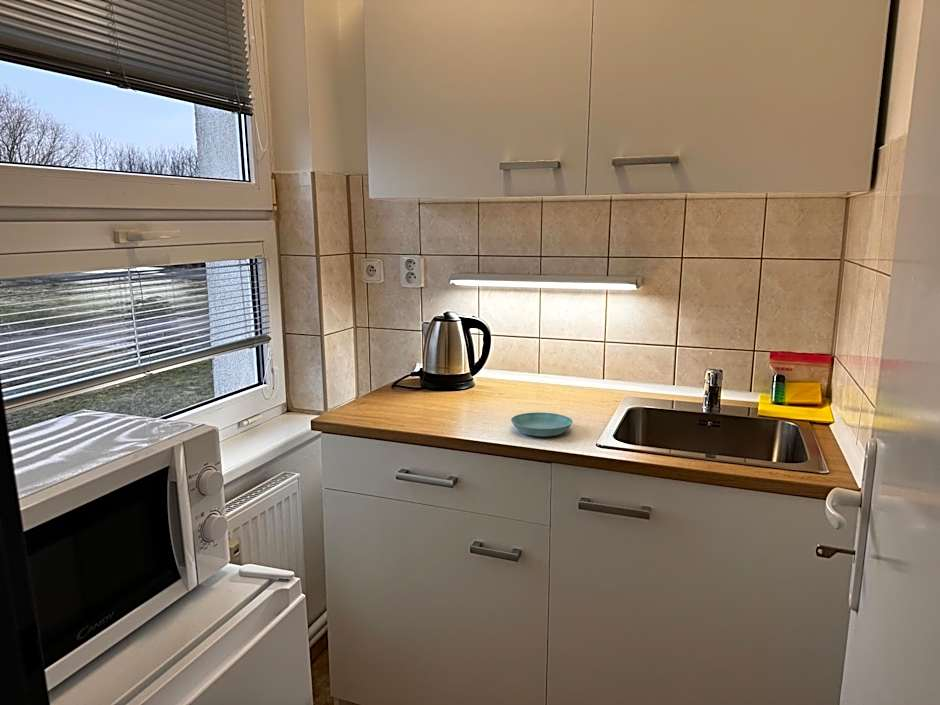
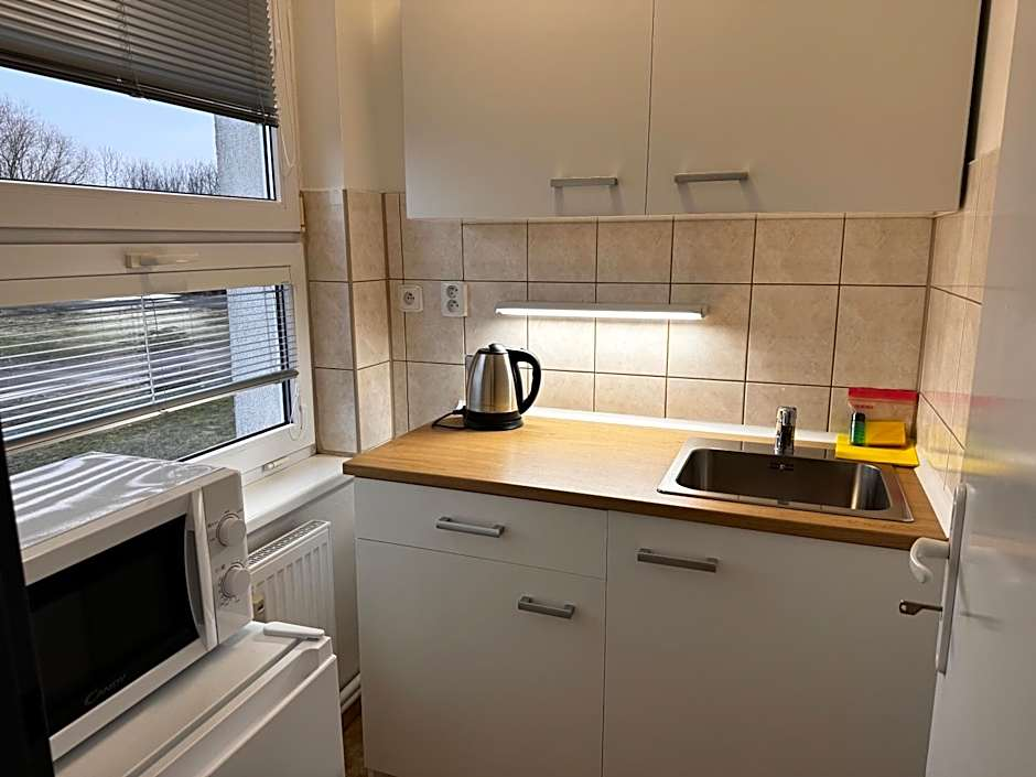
- saucer [510,411,574,437]
